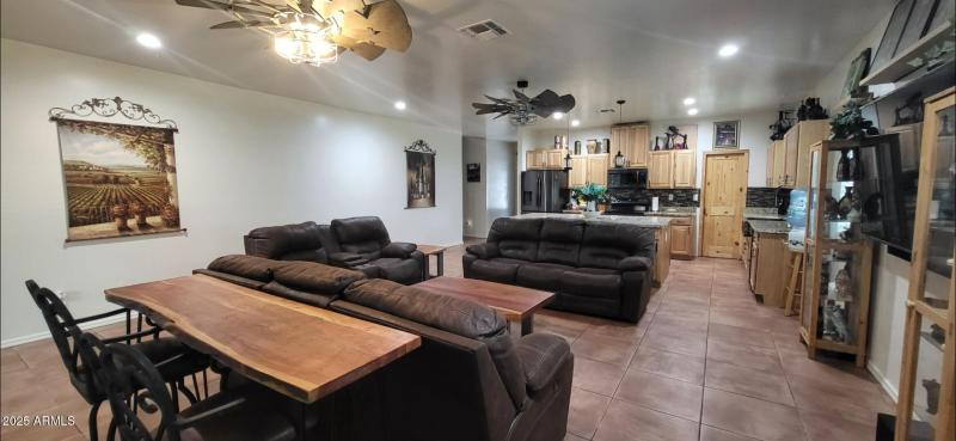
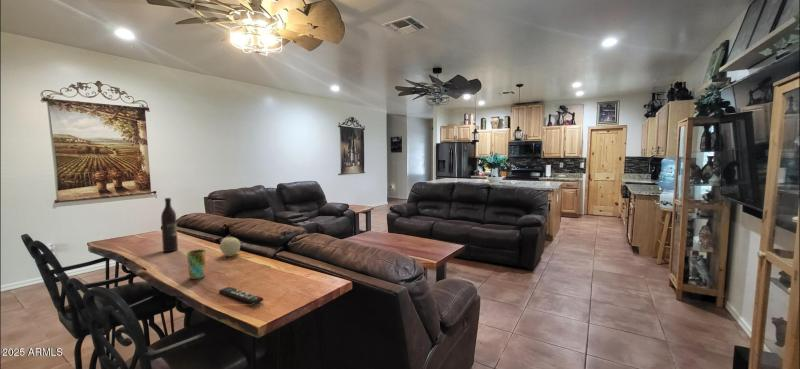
+ cup [186,249,206,280]
+ remote control [218,286,264,305]
+ fruit [219,236,241,257]
+ wine bottle [160,197,179,253]
